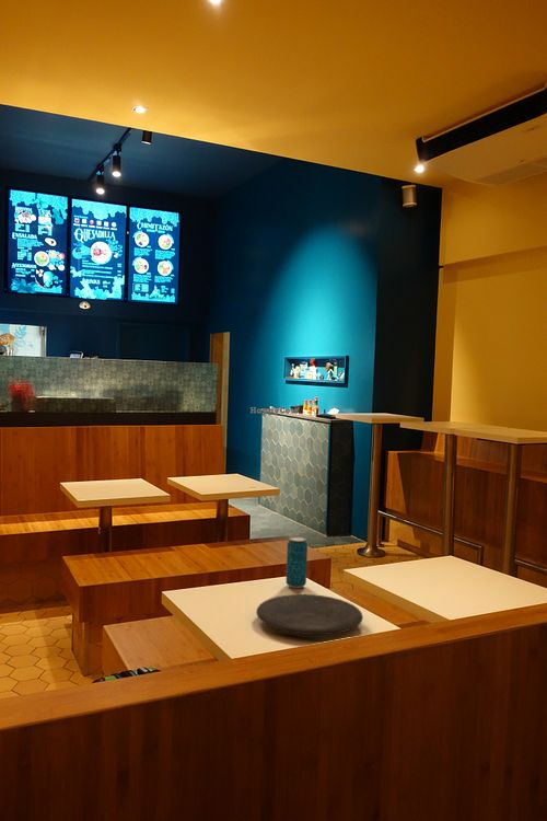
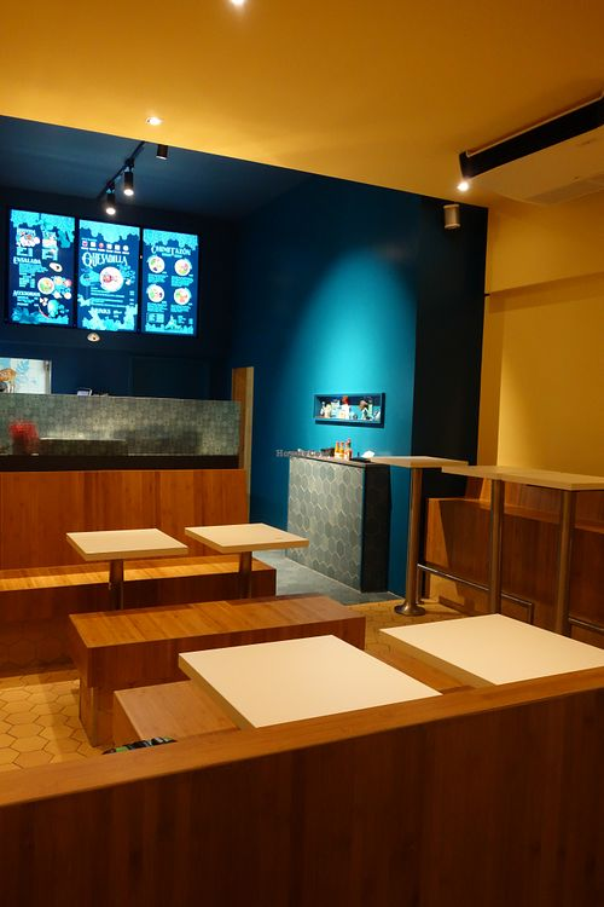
- plate [255,593,364,636]
- beverage can [286,535,309,589]
